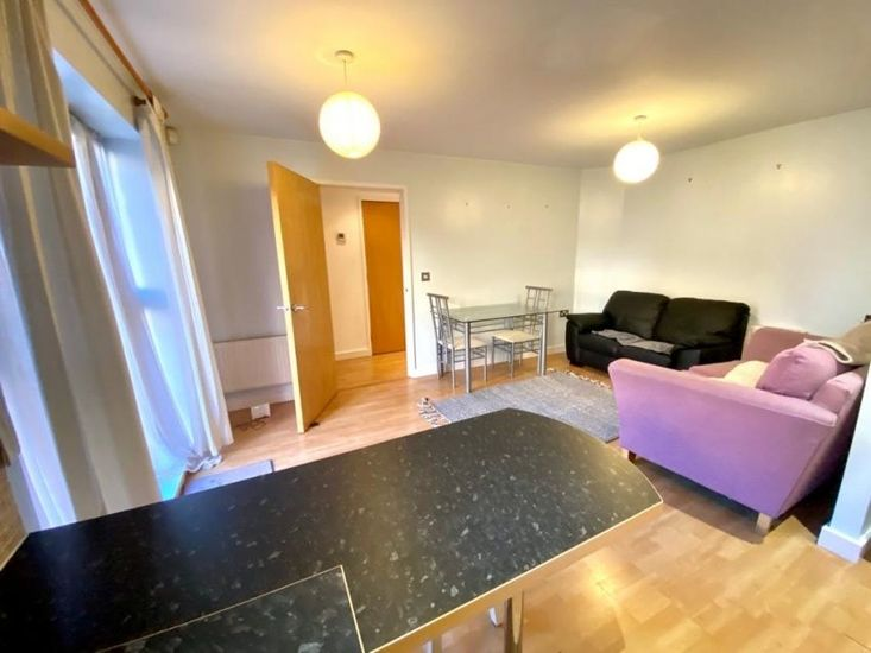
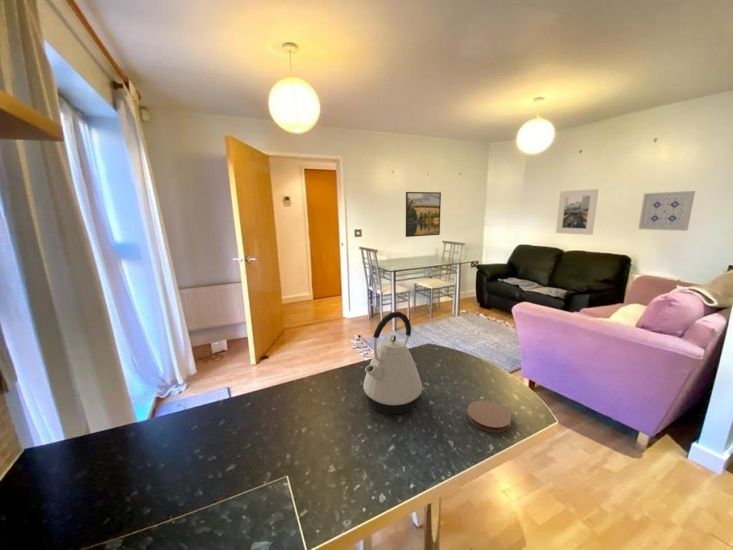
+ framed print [555,188,600,236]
+ wall art [637,190,696,232]
+ kettle [362,311,423,415]
+ coaster [466,400,512,434]
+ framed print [405,191,442,238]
